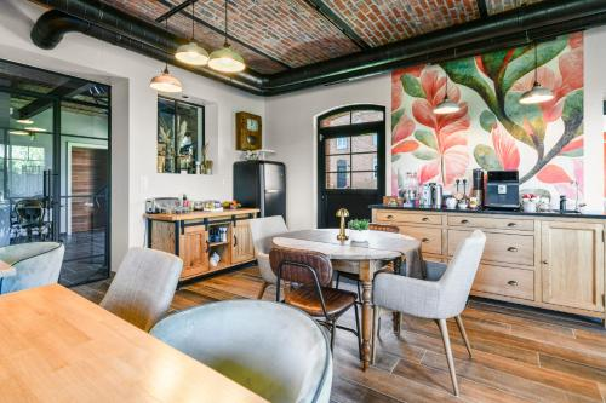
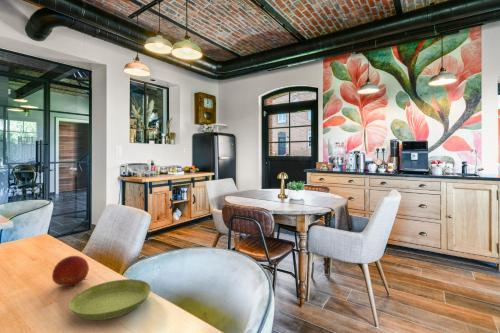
+ saucer [68,278,152,321]
+ fruit [51,255,90,288]
